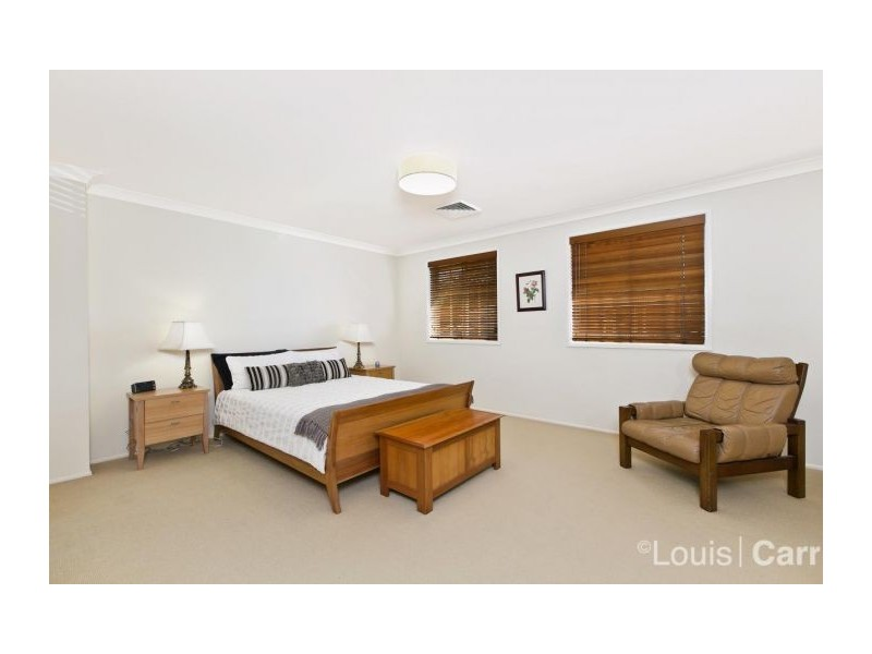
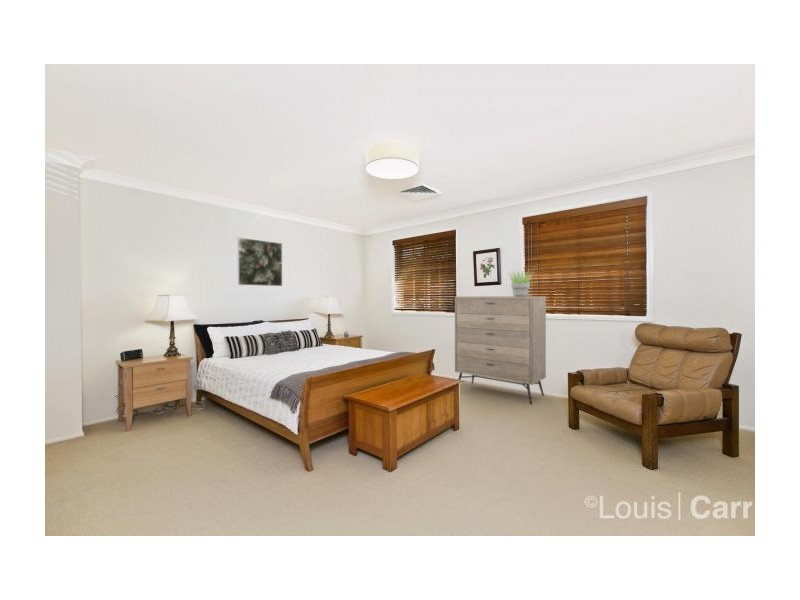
+ potted plant [508,269,535,296]
+ dresser [454,295,547,406]
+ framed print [237,237,283,287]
